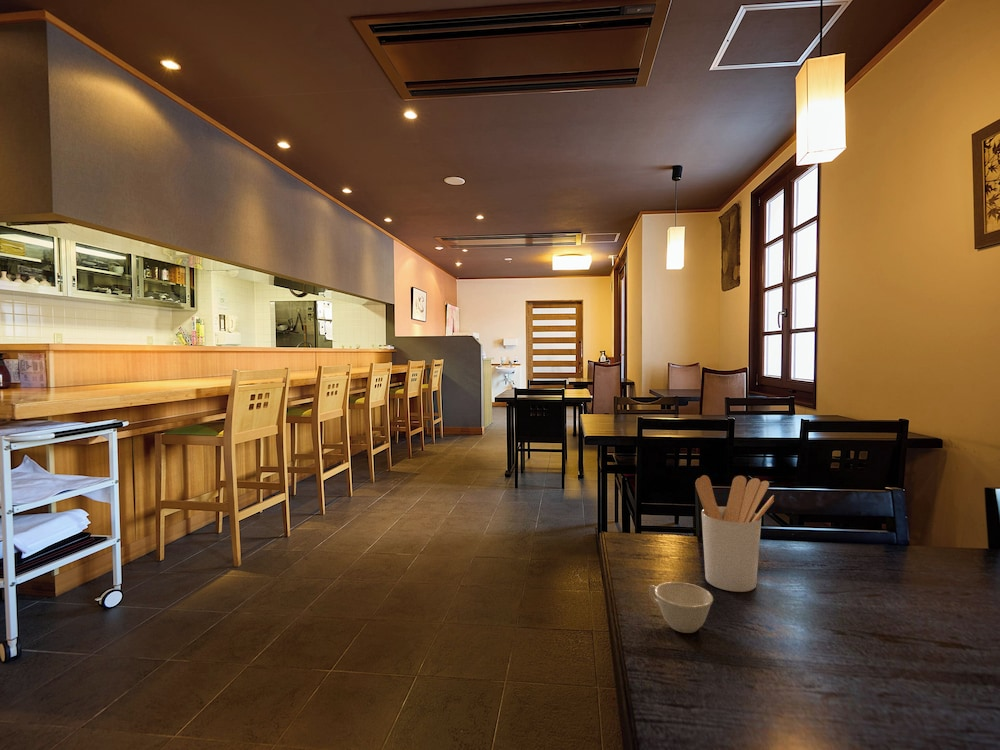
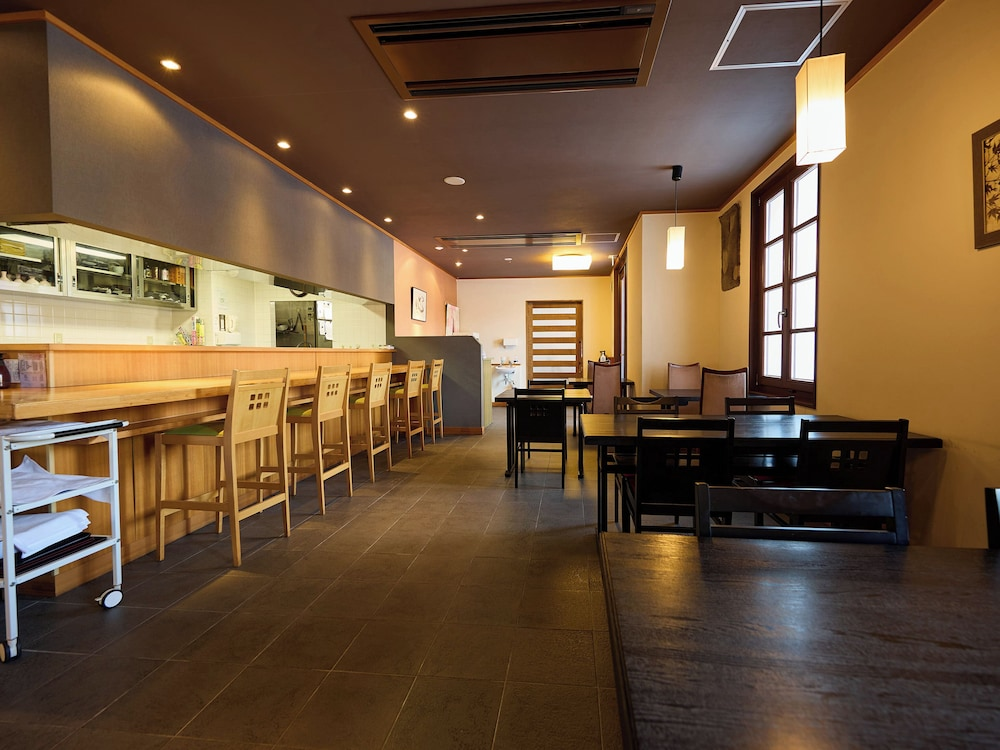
- teacup [648,581,714,634]
- utensil holder [695,474,775,593]
